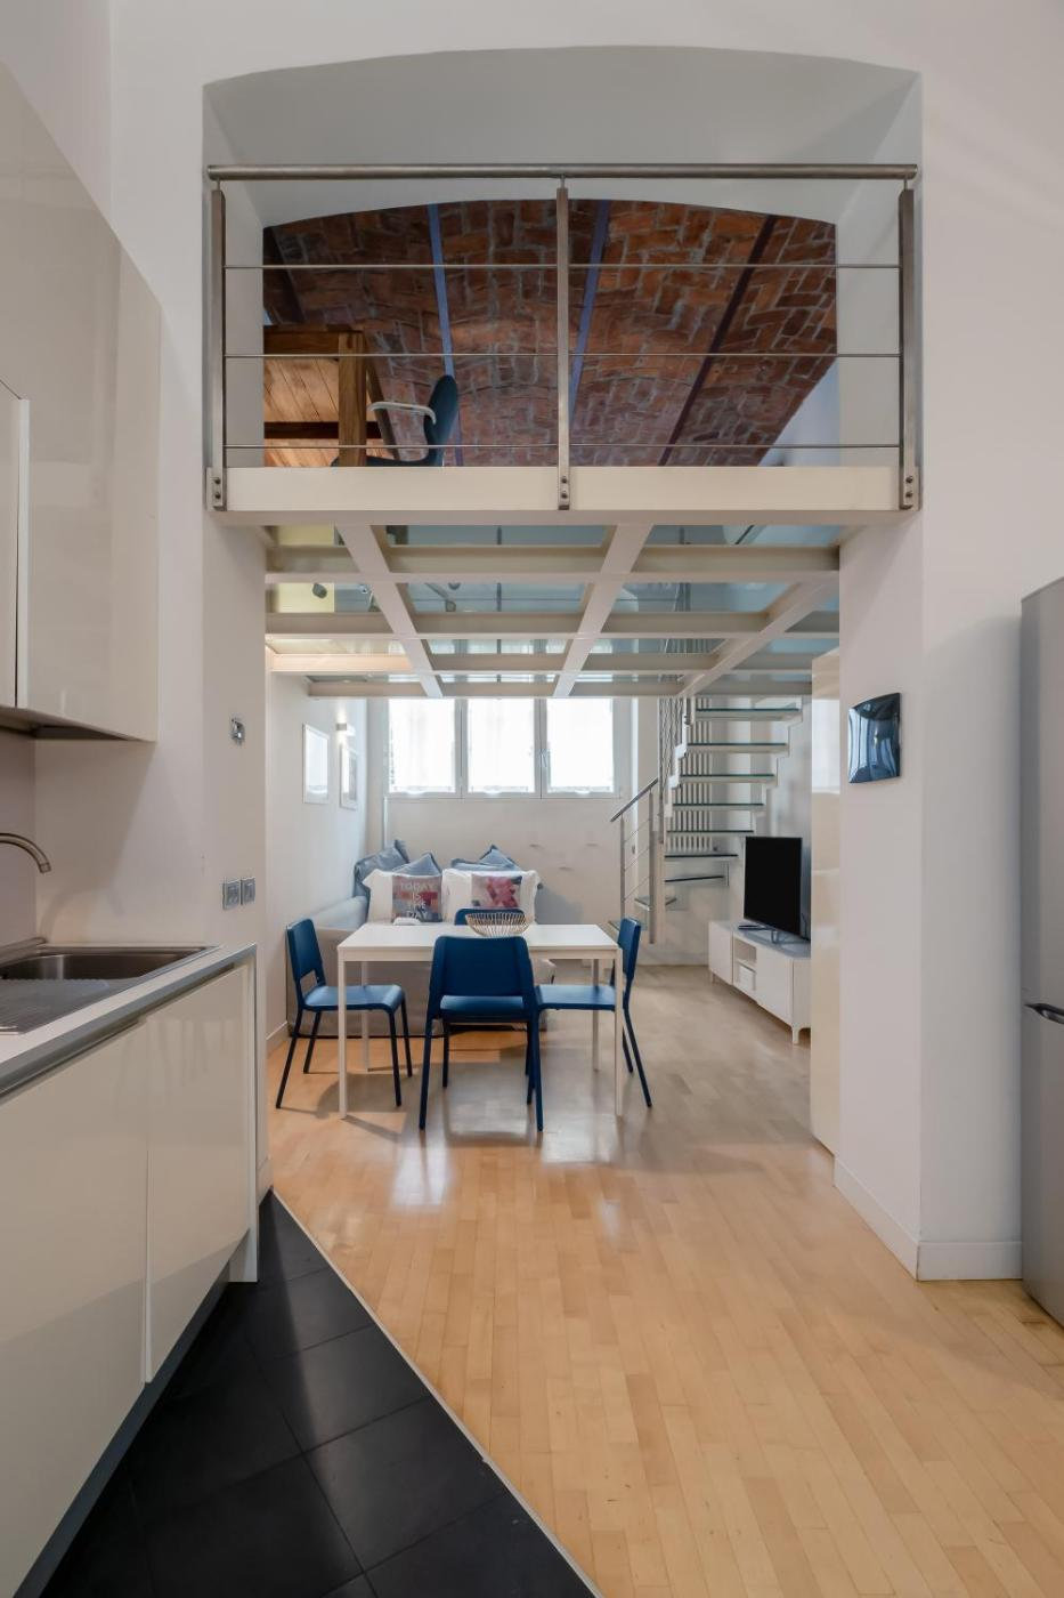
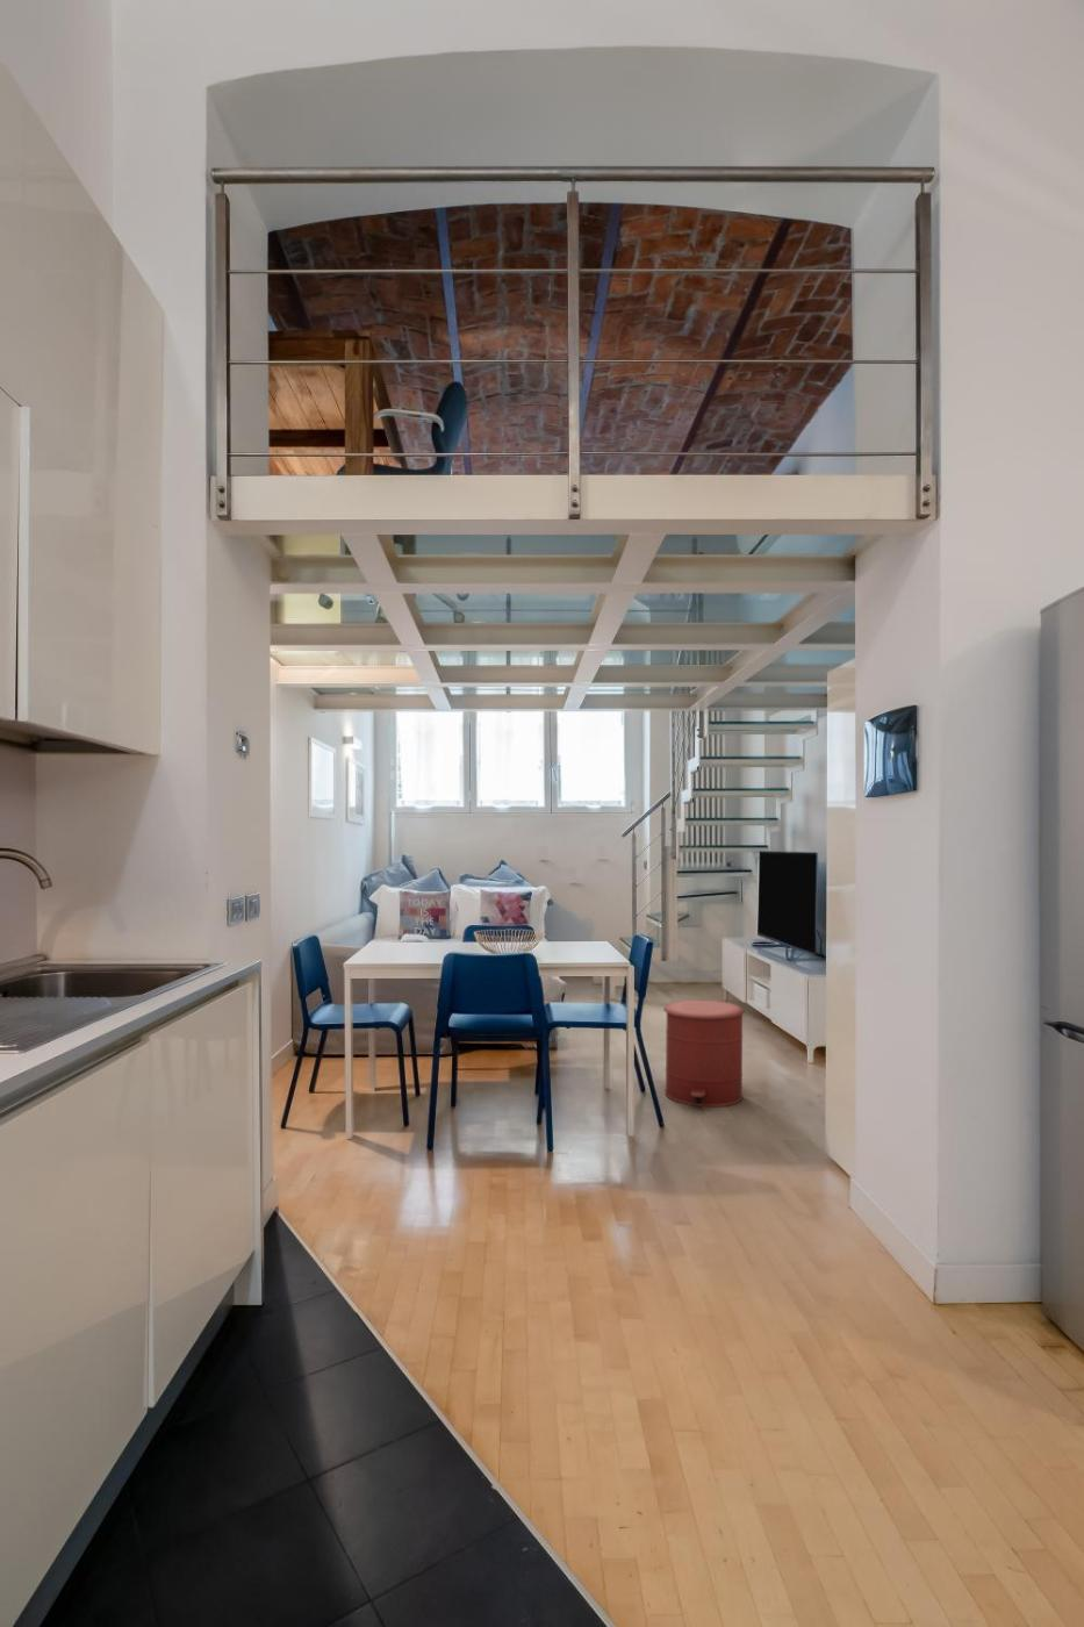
+ trash can [662,999,746,1108]
